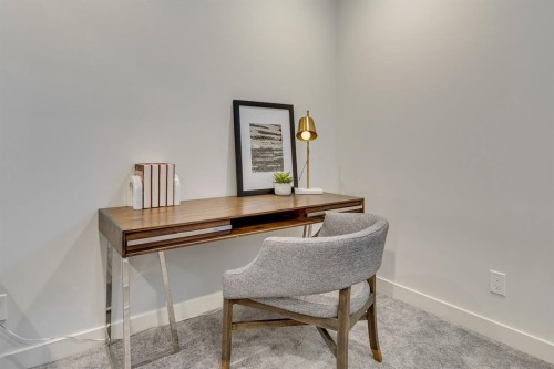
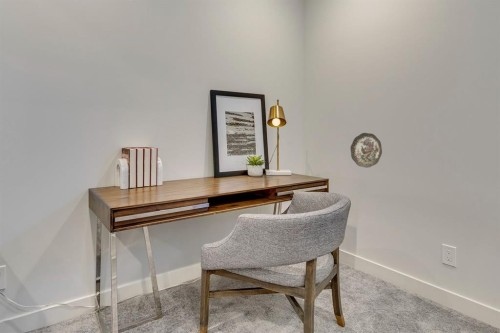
+ decorative plate [349,132,383,169]
